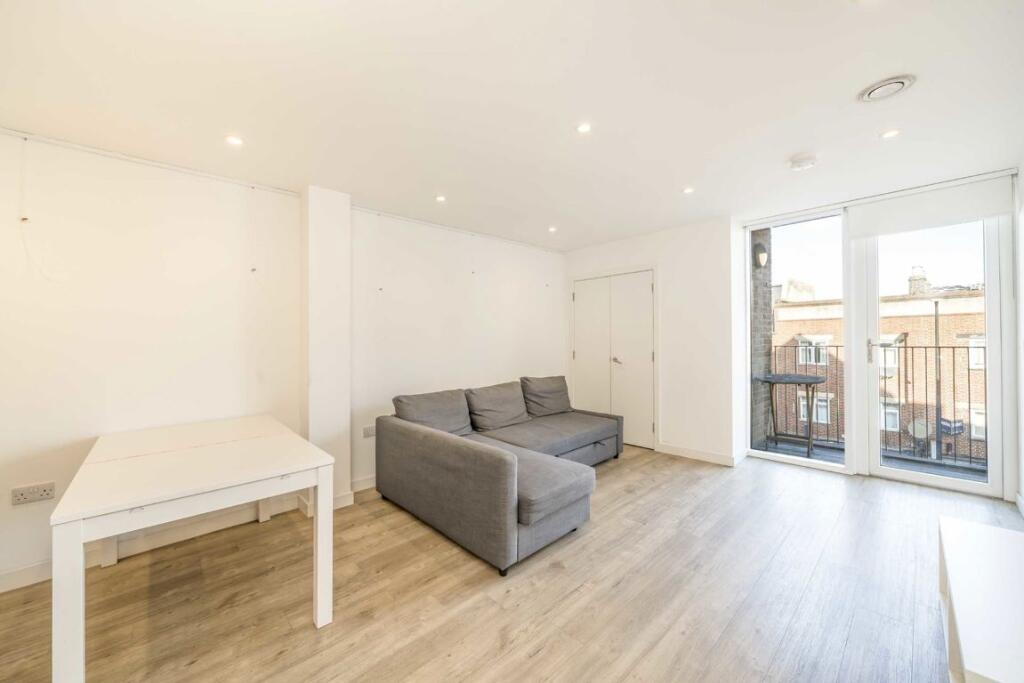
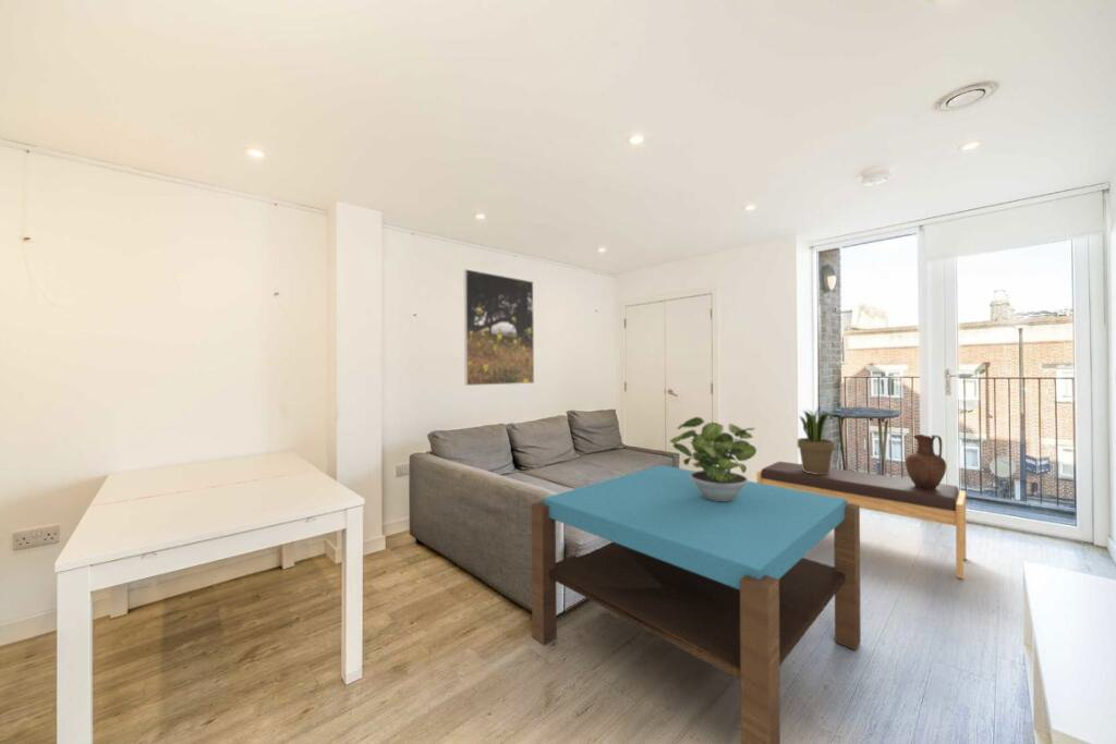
+ coffee table [531,464,862,744]
+ potted plant [669,416,757,501]
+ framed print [463,268,535,387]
+ potted plant [797,407,840,474]
+ bench [755,461,967,580]
+ vase [905,434,947,489]
